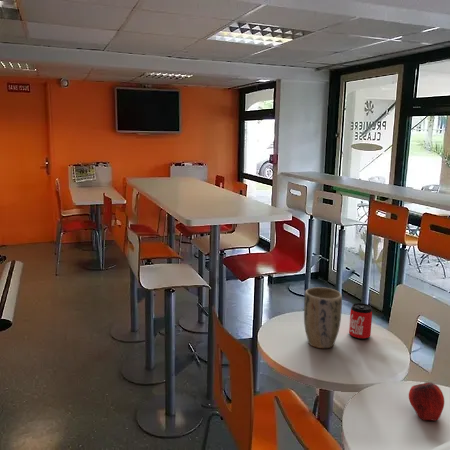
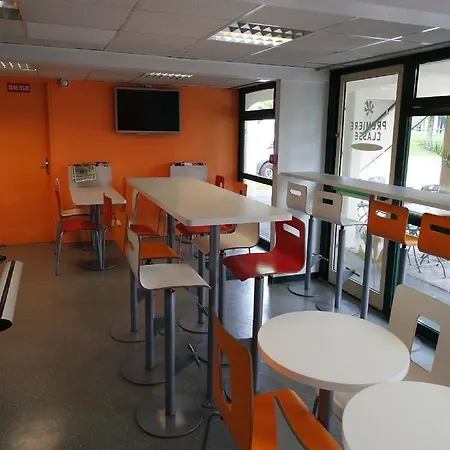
- apple [408,381,445,422]
- plant pot [303,286,343,349]
- can [348,302,373,340]
